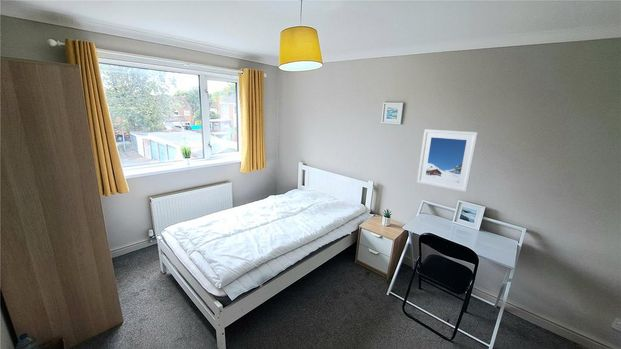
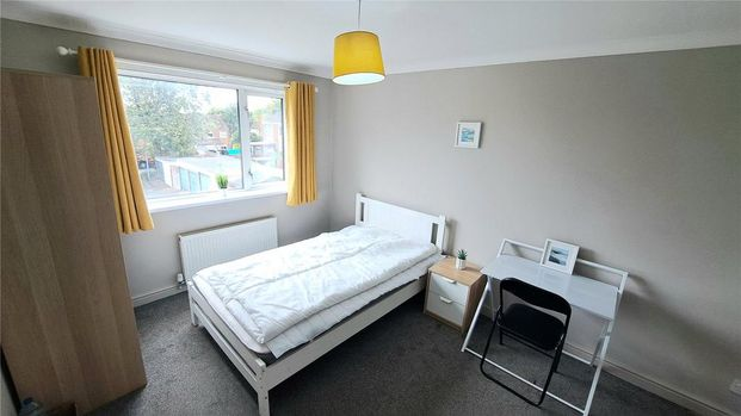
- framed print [416,128,479,193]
